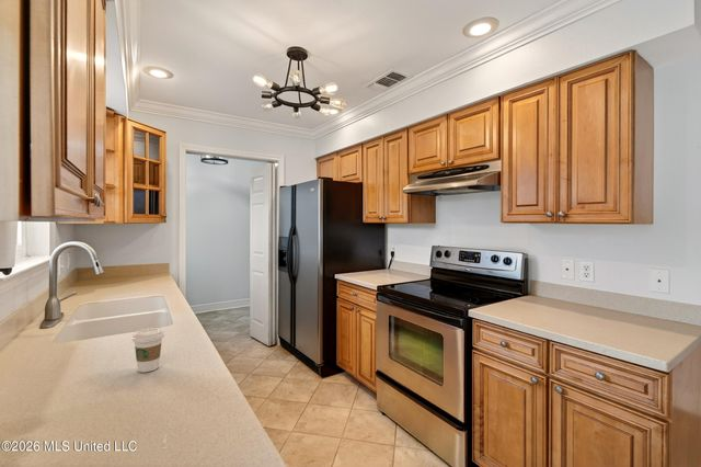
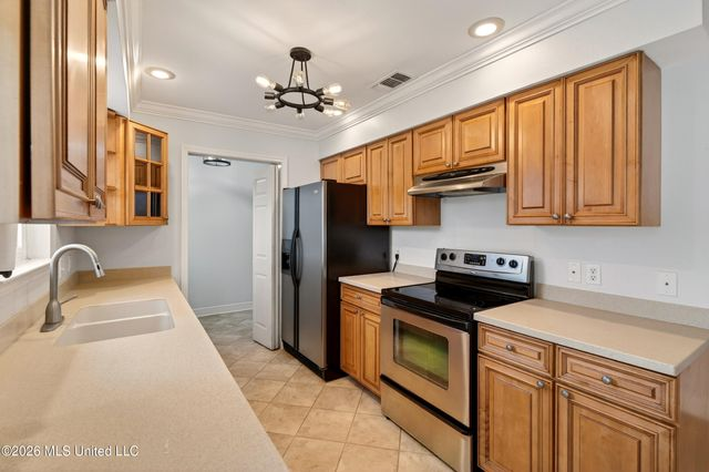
- coffee cup [130,327,165,373]
